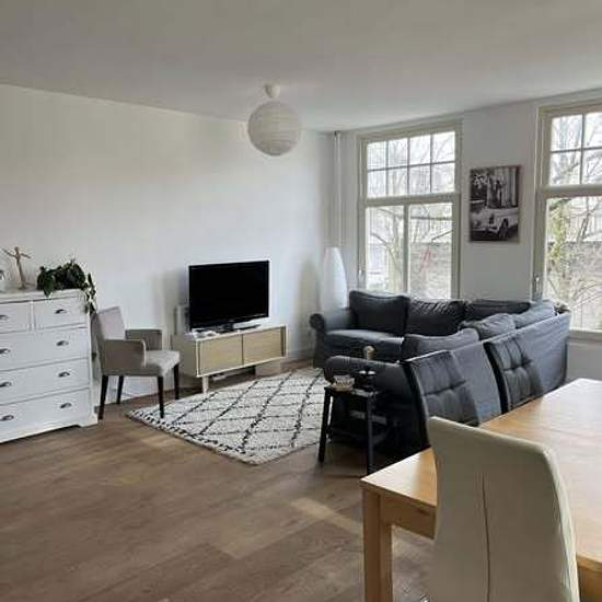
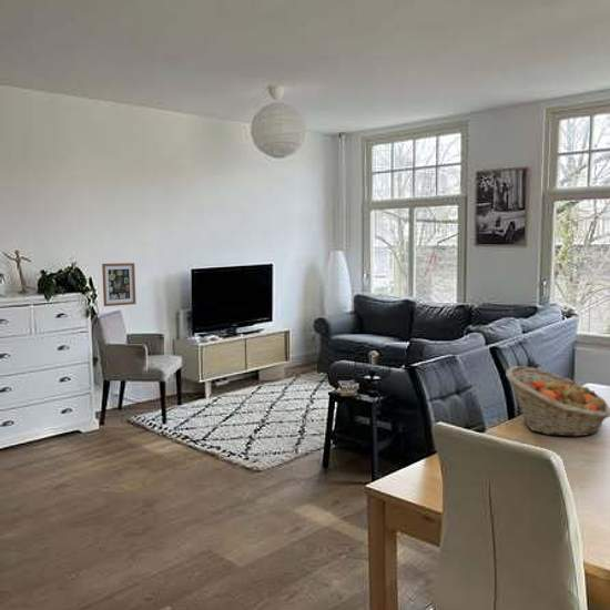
+ fruit basket [505,365,610,437]
+ wall art [101,262,138,307]
